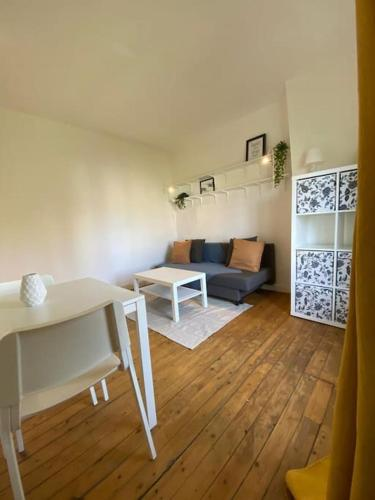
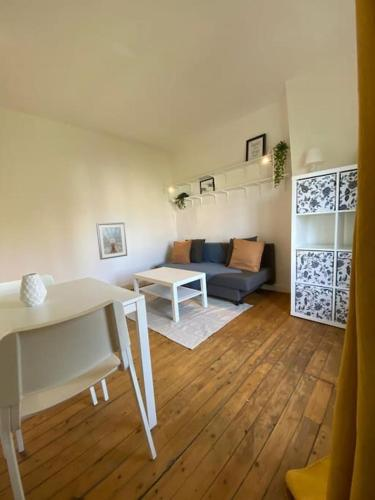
+ picture frame [95,221,128,261]
